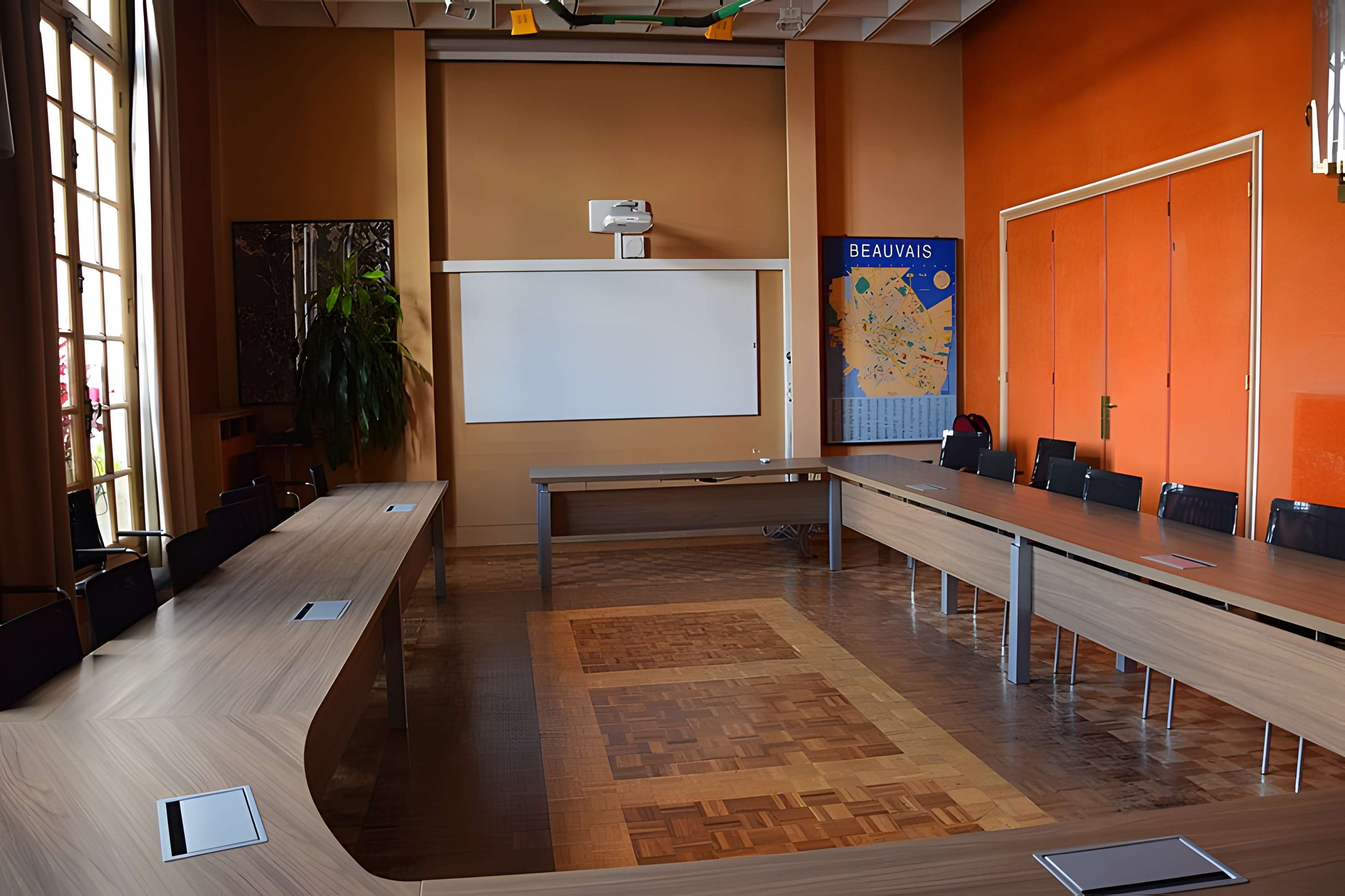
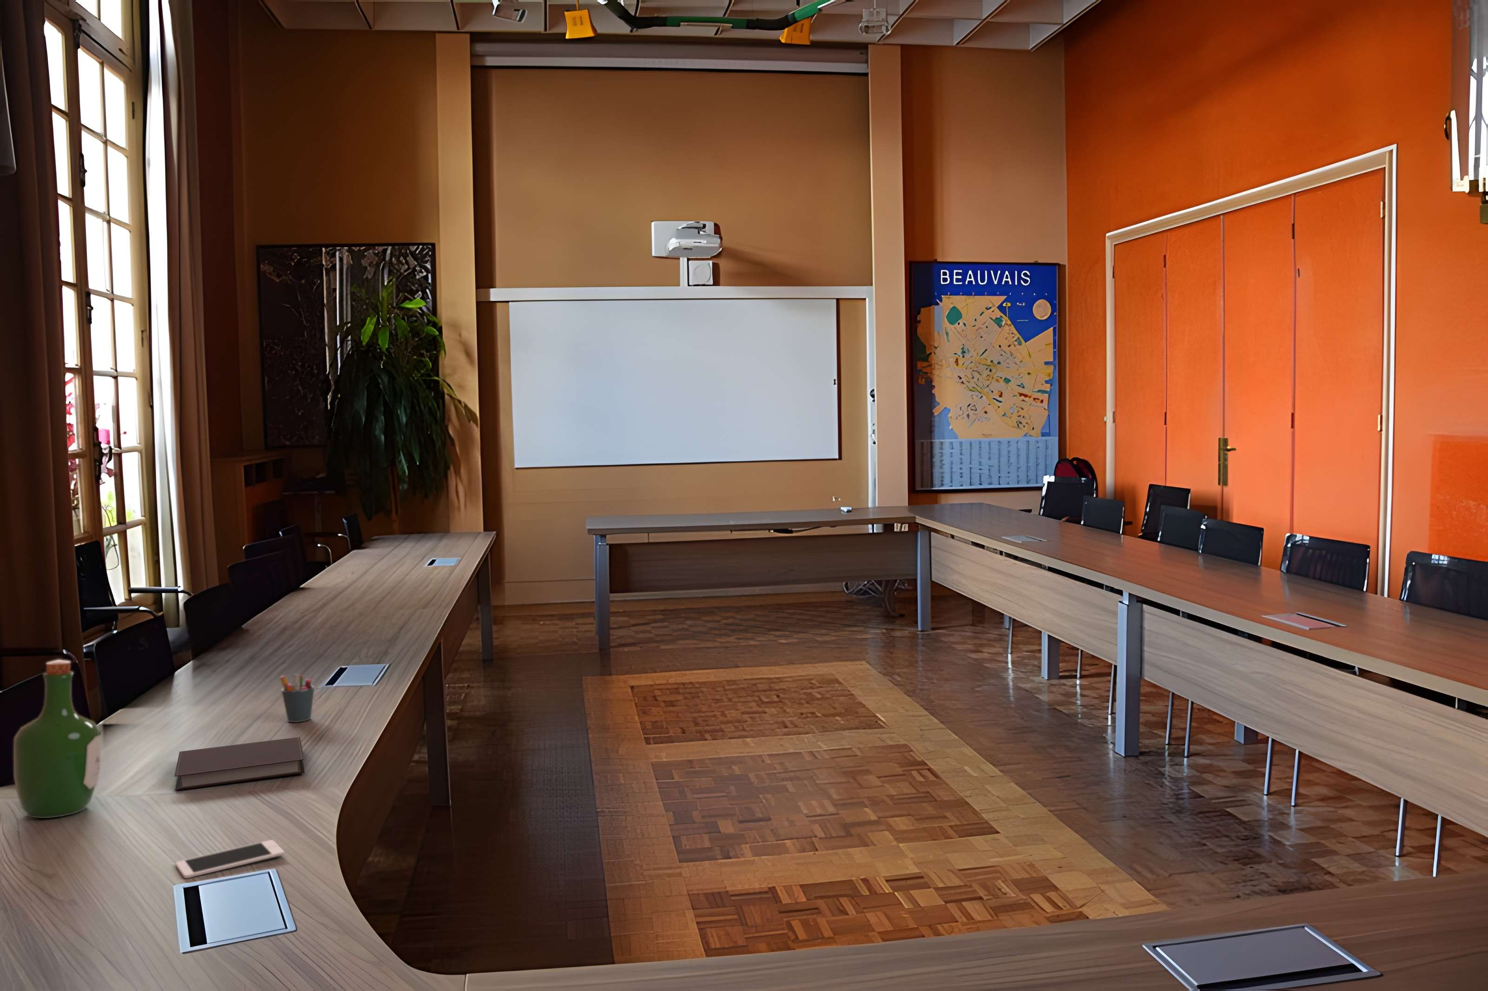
+ notebook [174,737,305,791]
+ wine bottle [13,659,102,818]
+ cell phone [175,839,285,879]
+ pen holder [280,674,315,723]
